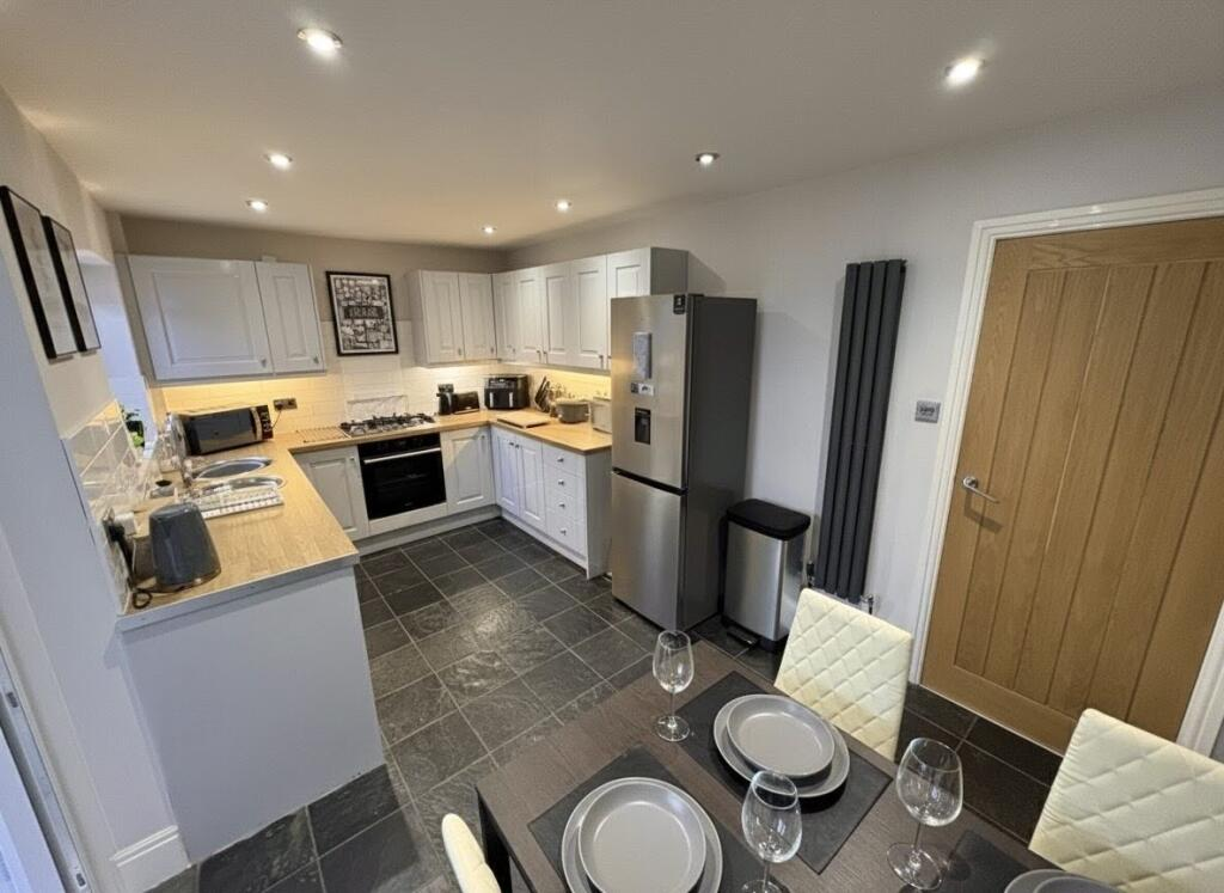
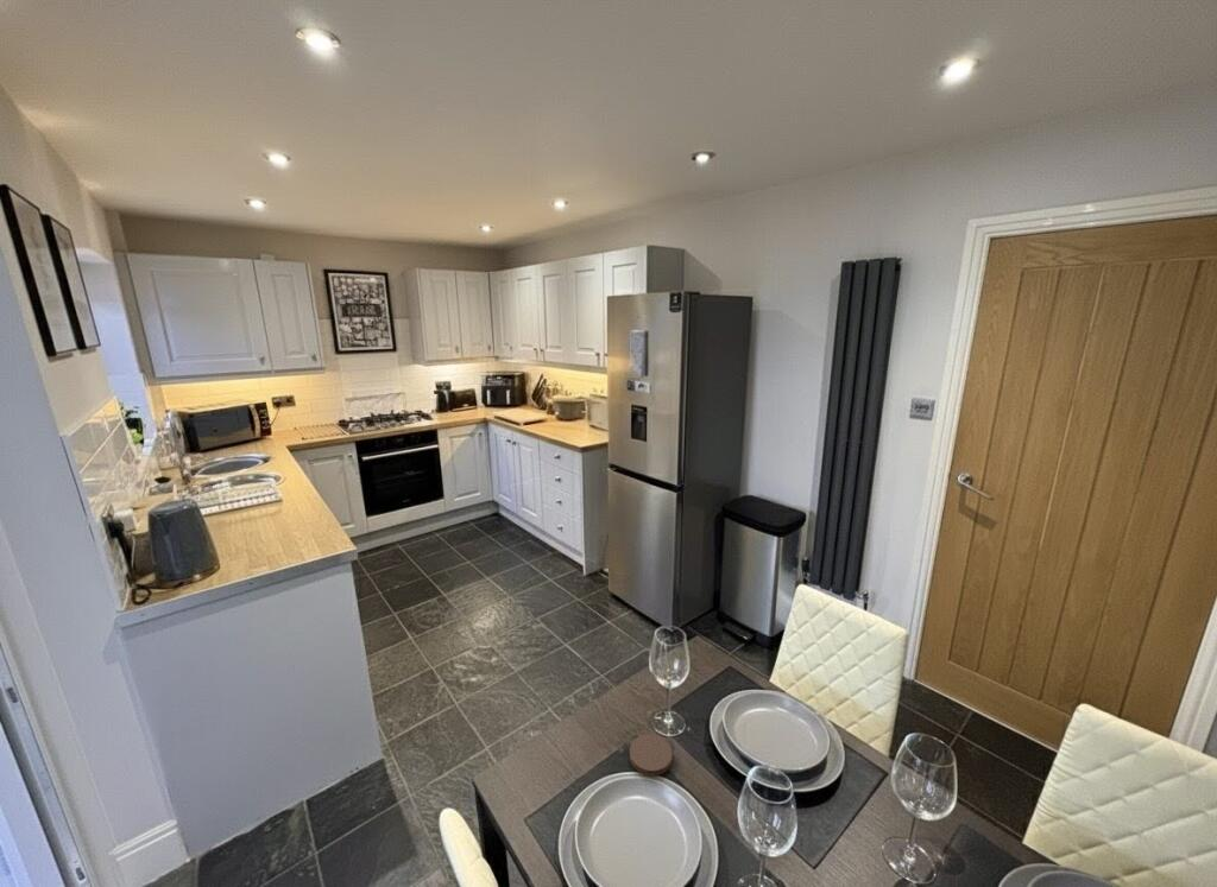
+ coaster [629,733,674,777]
